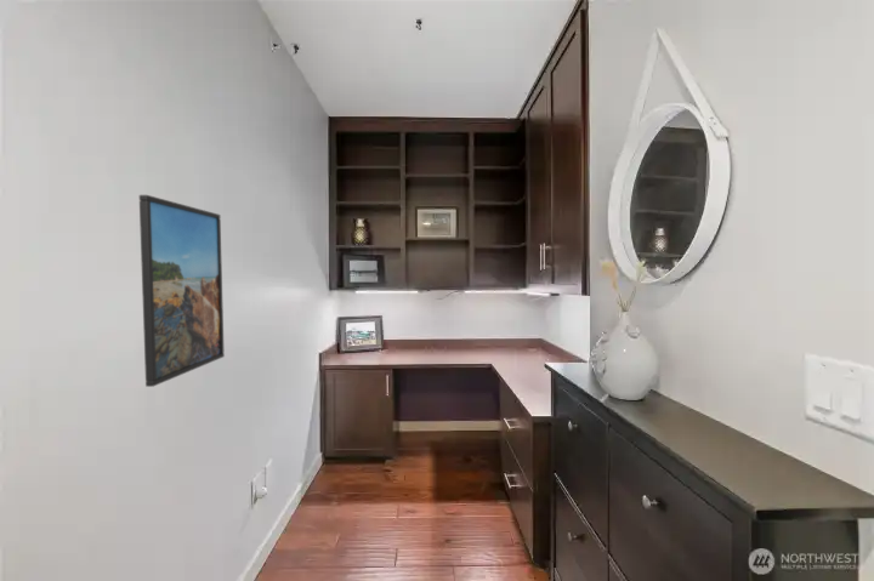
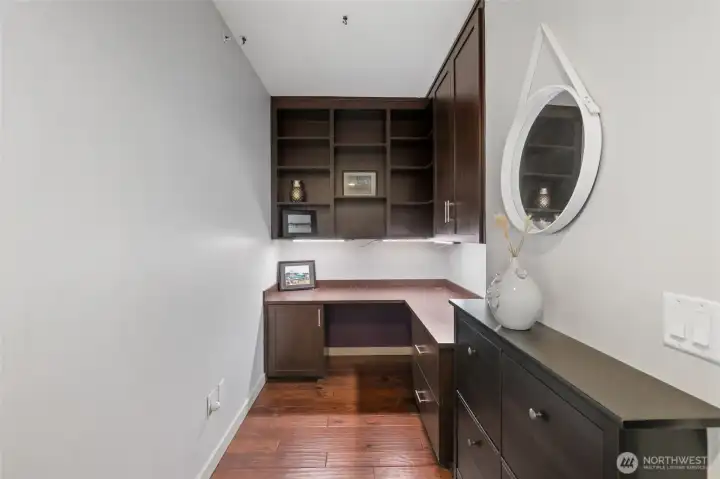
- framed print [138,194,226,388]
